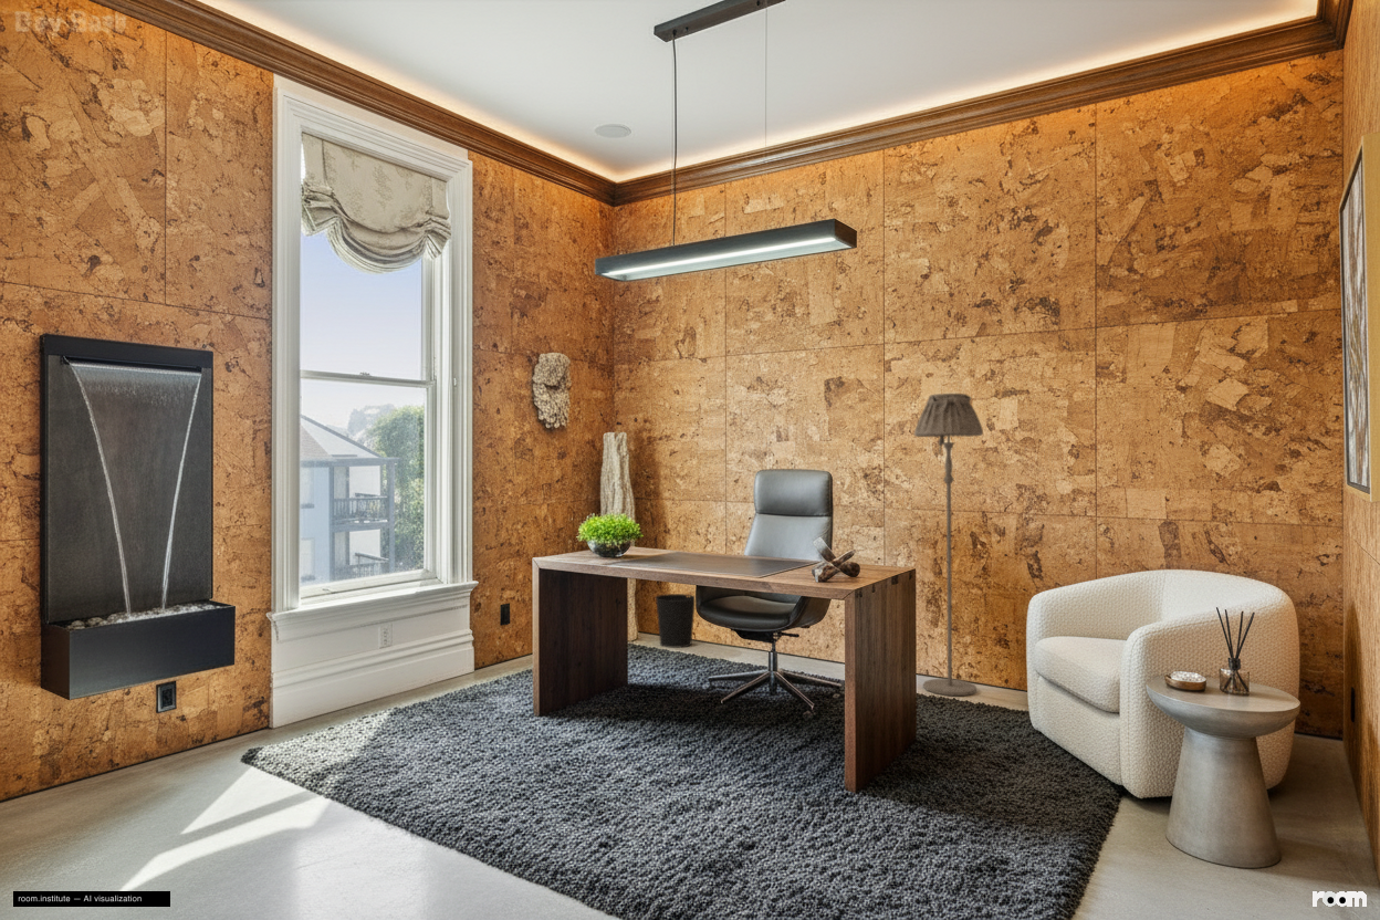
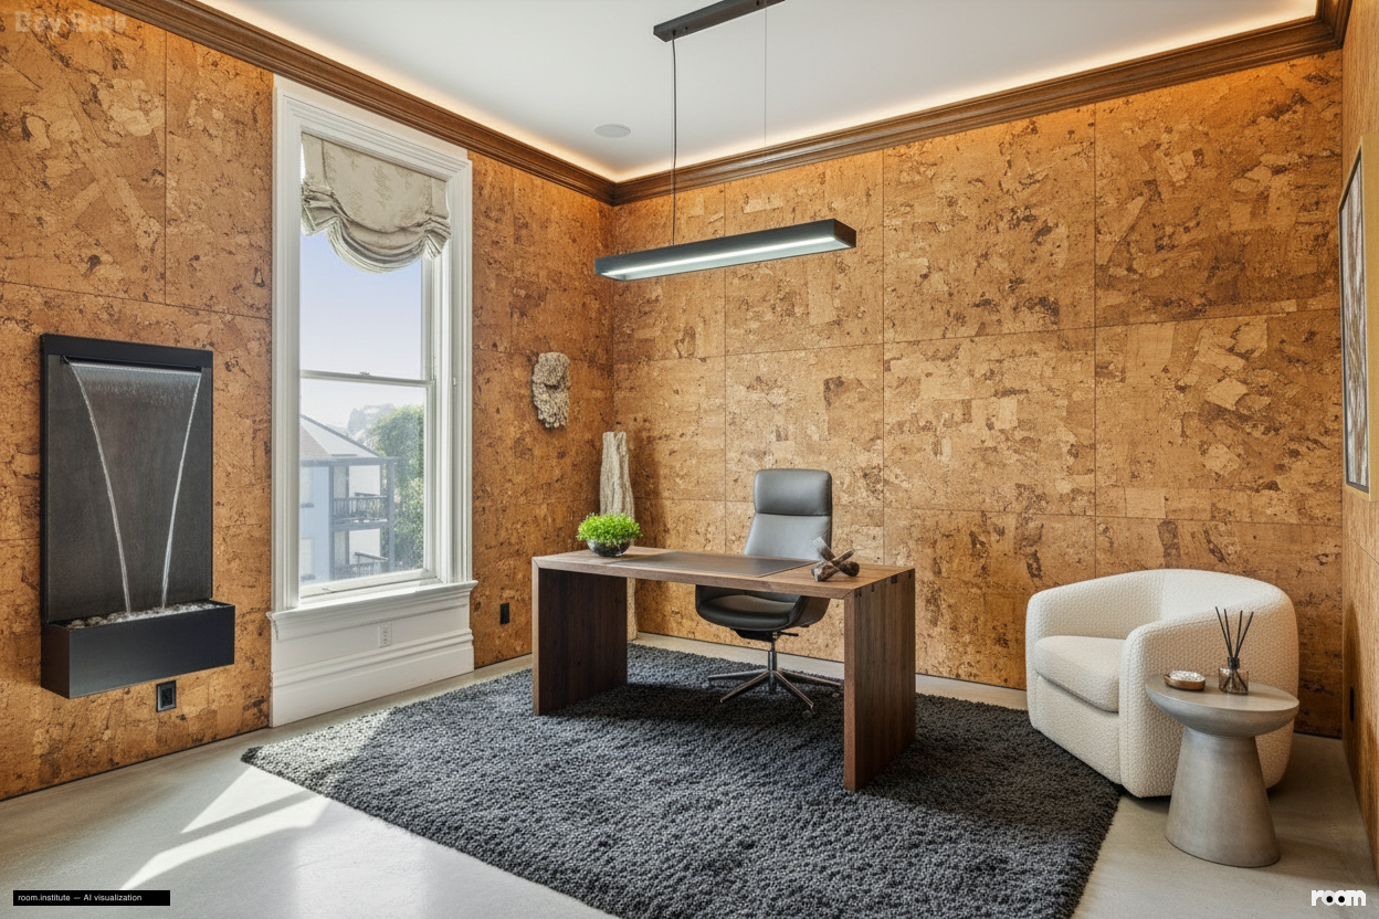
- floor lamp [913,393,984,697]
- wastebasket [655,593,696,649]
